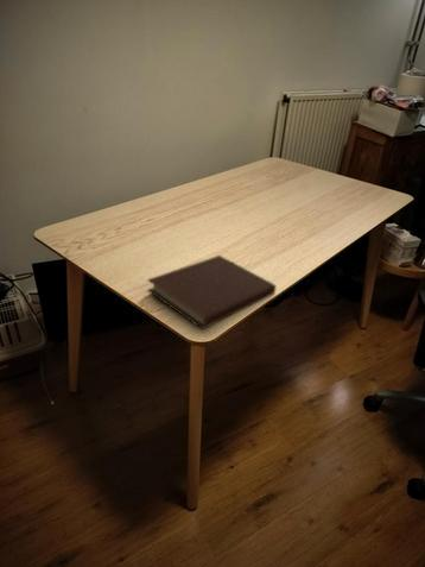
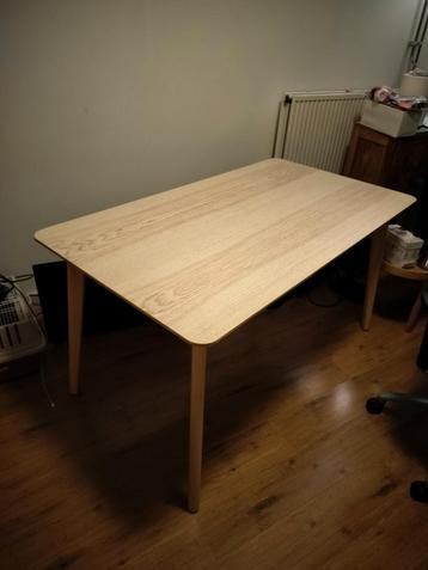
- notebook [146,254,277,330]
